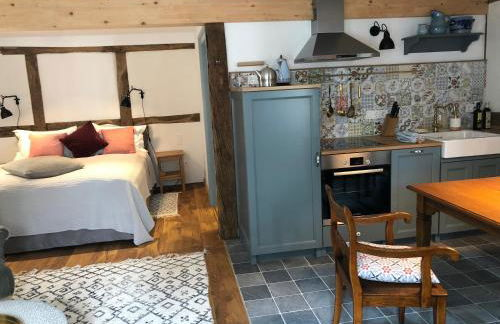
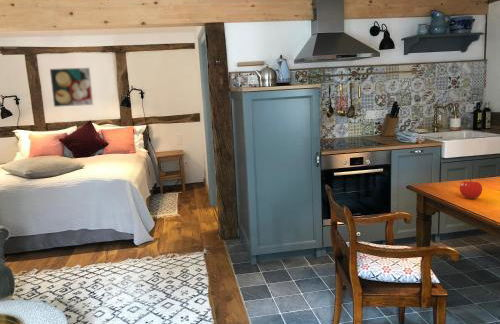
+ fruit [459,178,483,200]
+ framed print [49,67,94,108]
